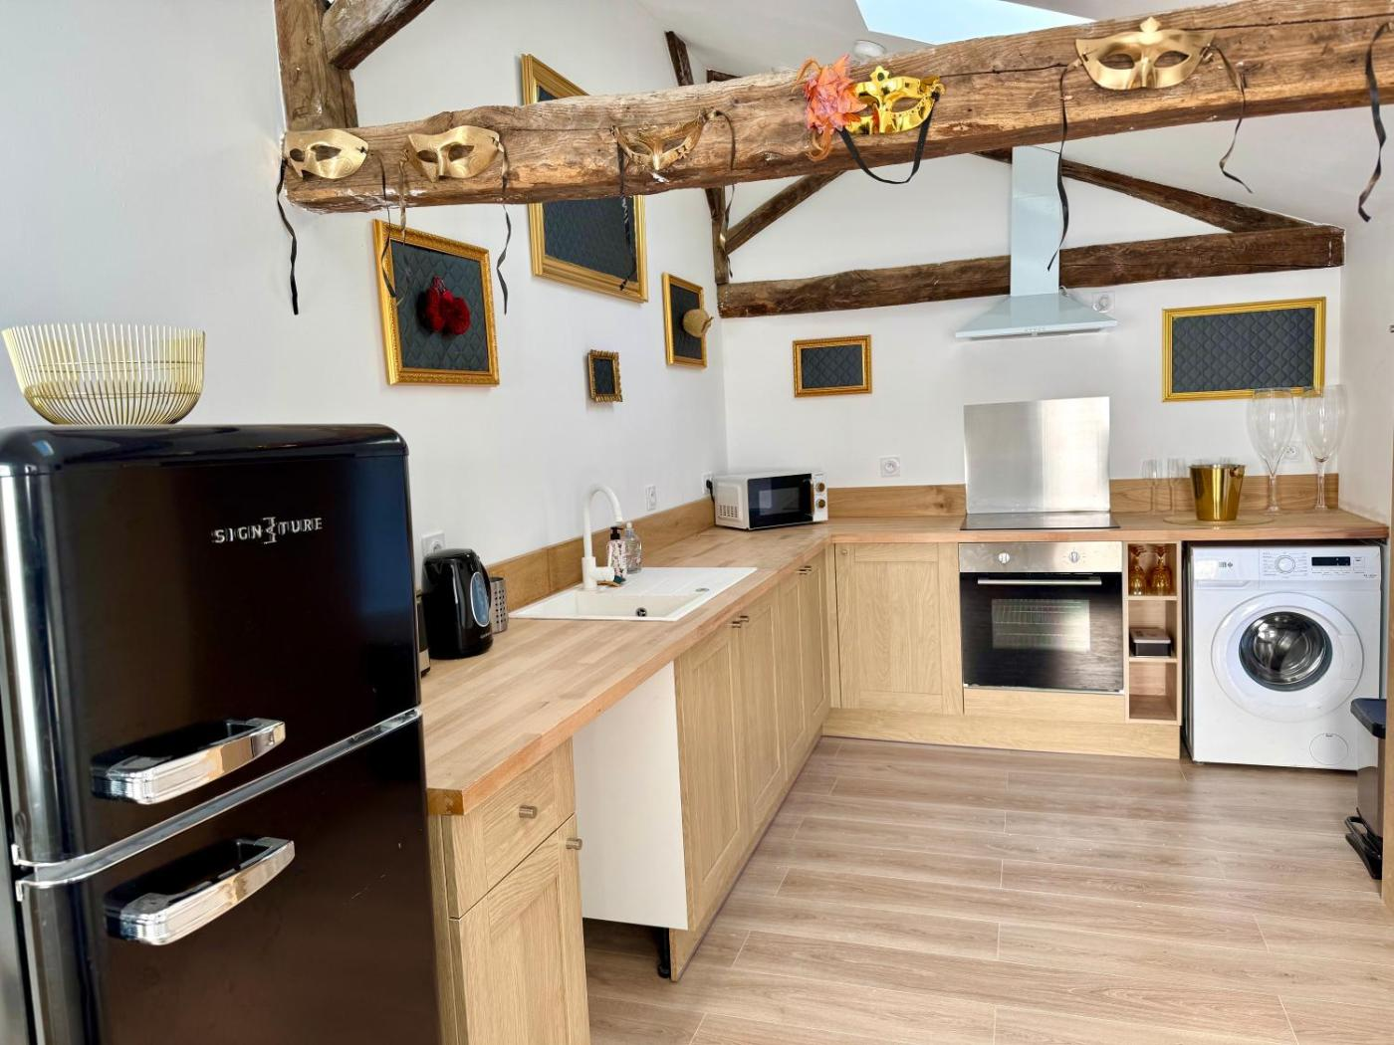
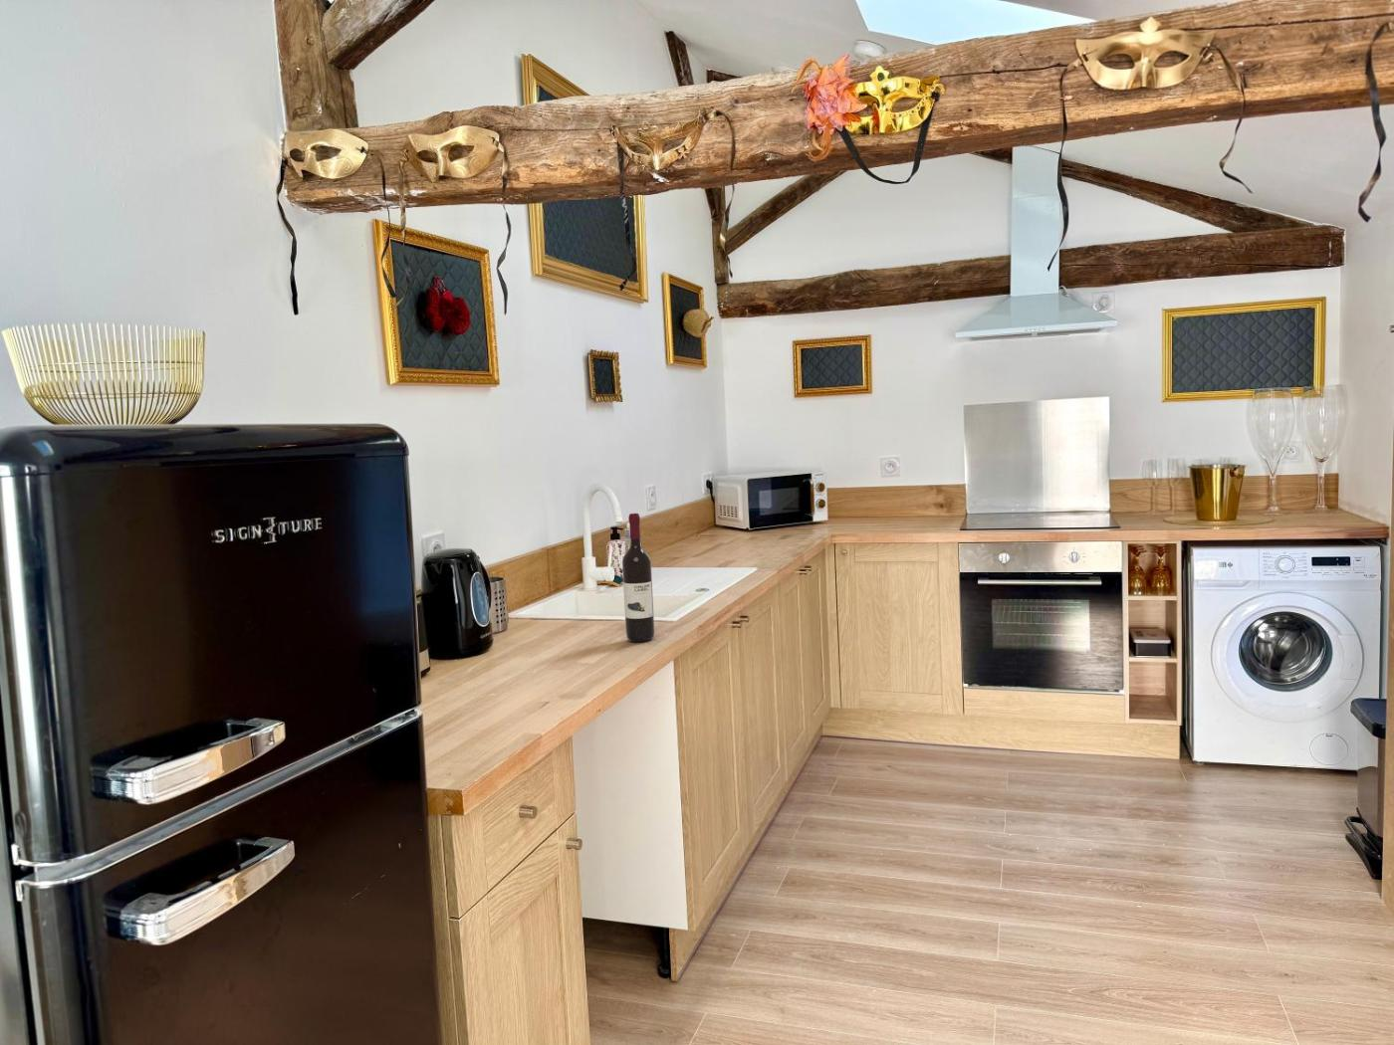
+ wine bottle [621,513,655,643]
